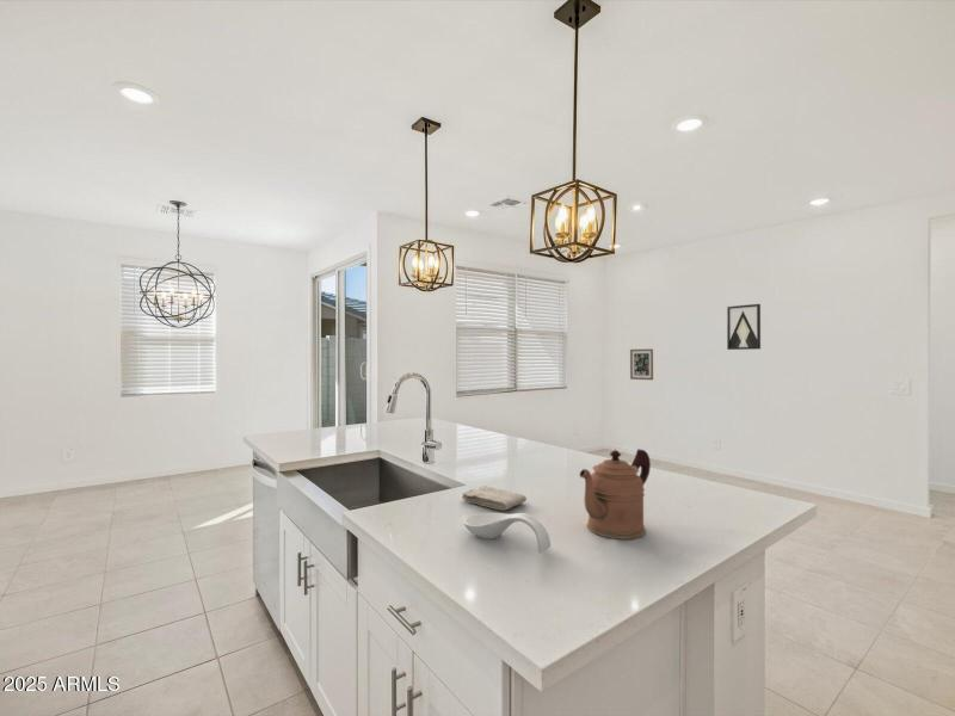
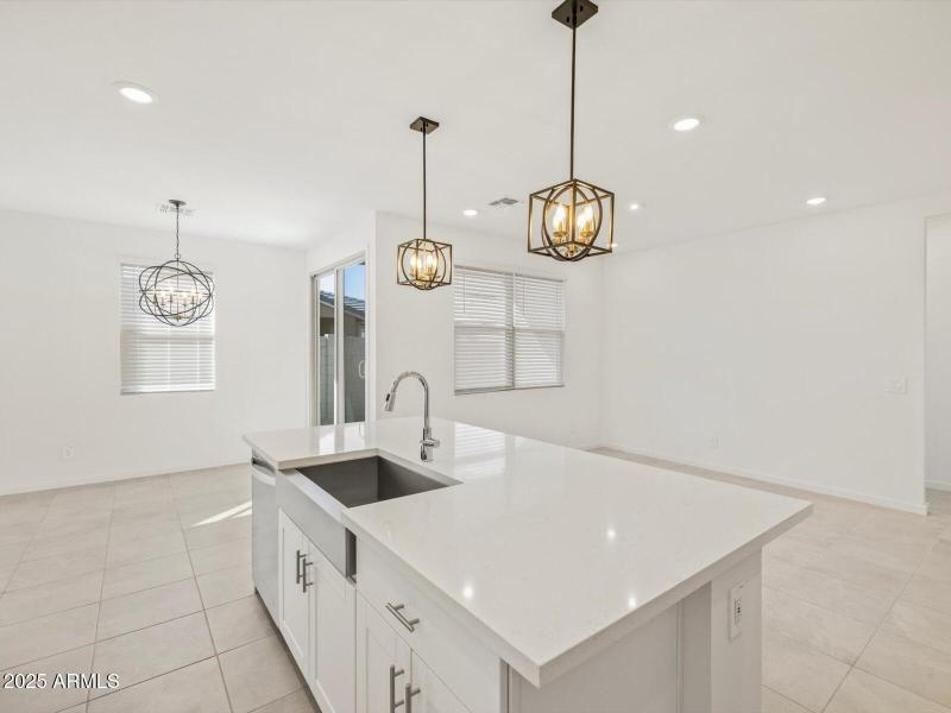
- washcloth [461,484,528,512]
- wall art [629,347,654,381]
- coffeepot [579,448,652,539]
- spoon rest [462,512,552,554]
- wall art [726,303,762,351]
